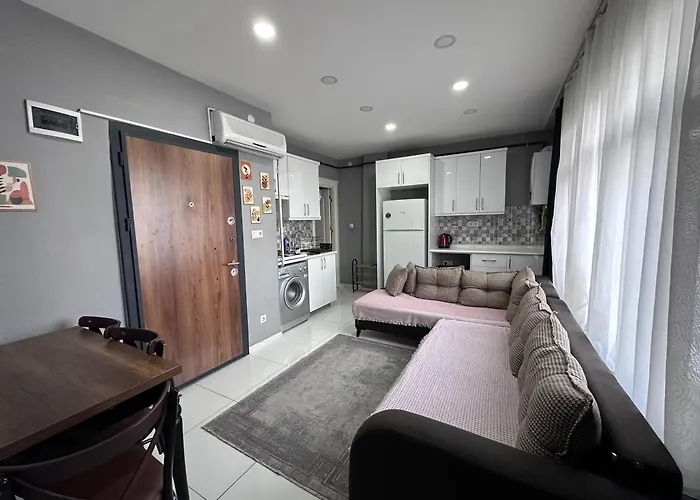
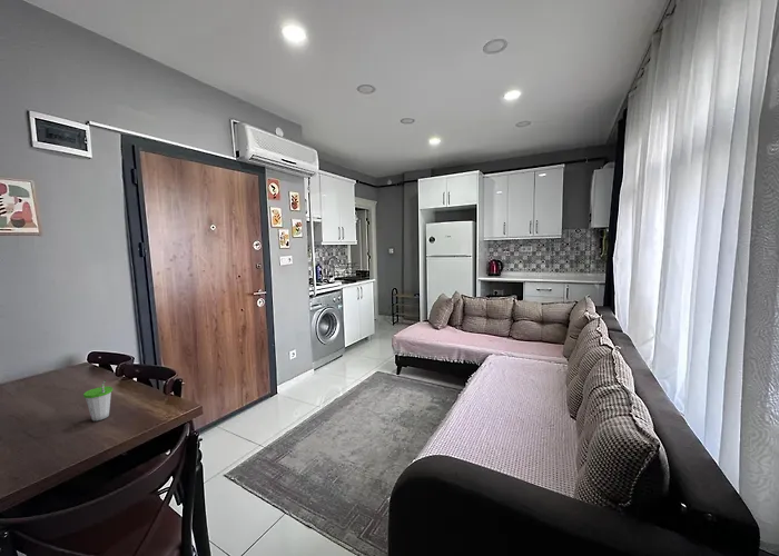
+ cup [82,379,114,423]
